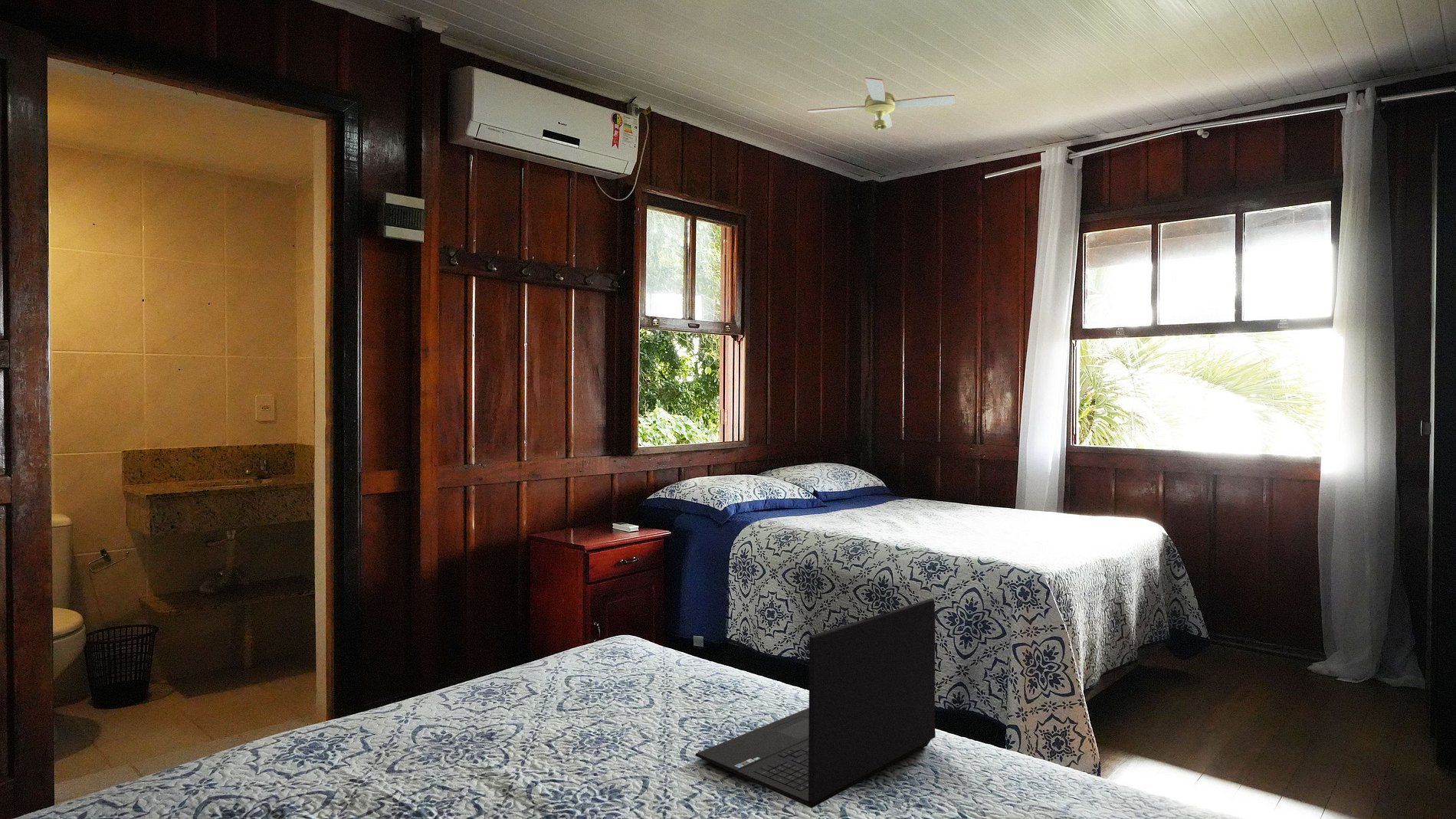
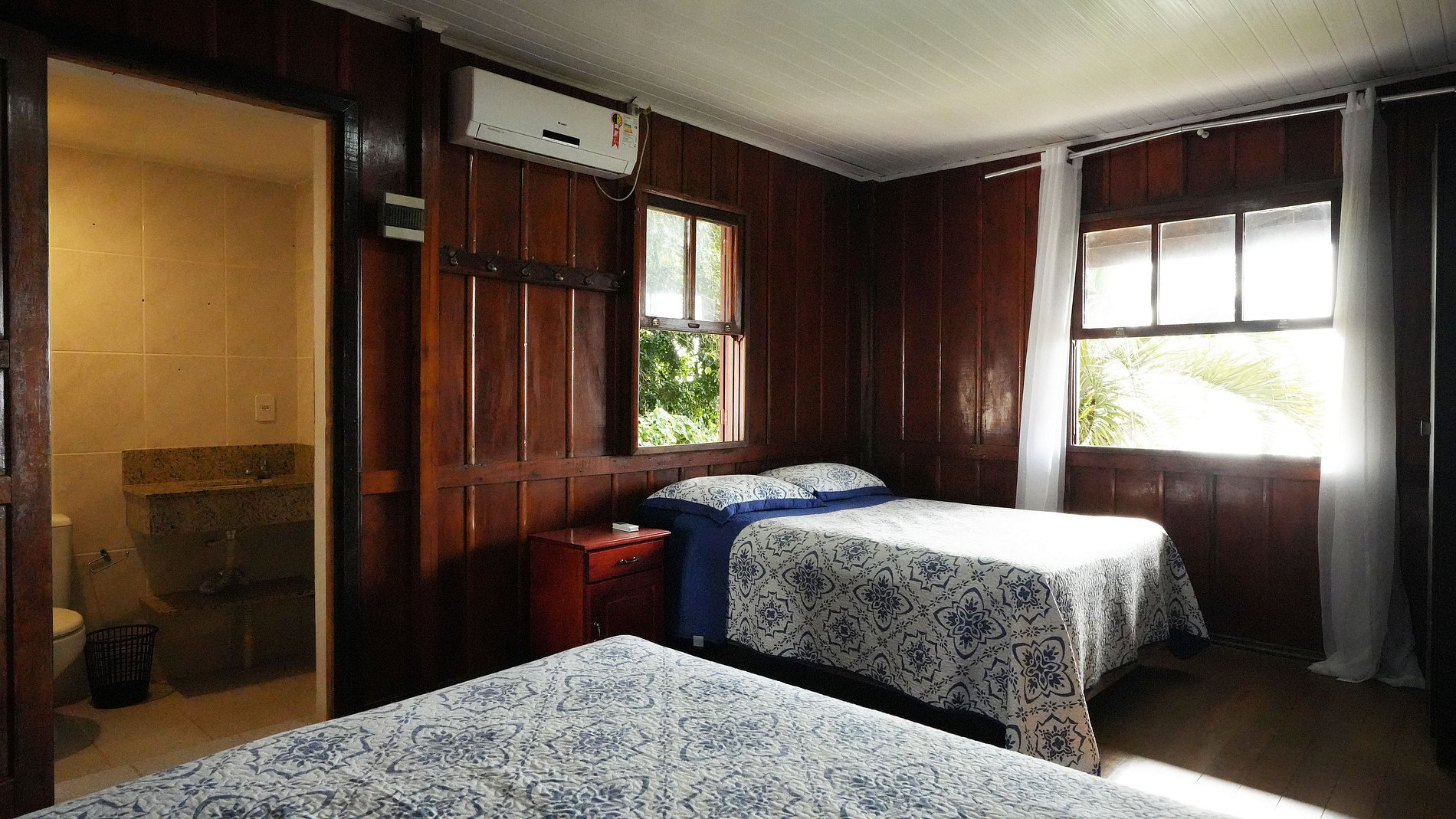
- ceiling fan [807,77,956,131]
- laptop [694,598,936,809]
